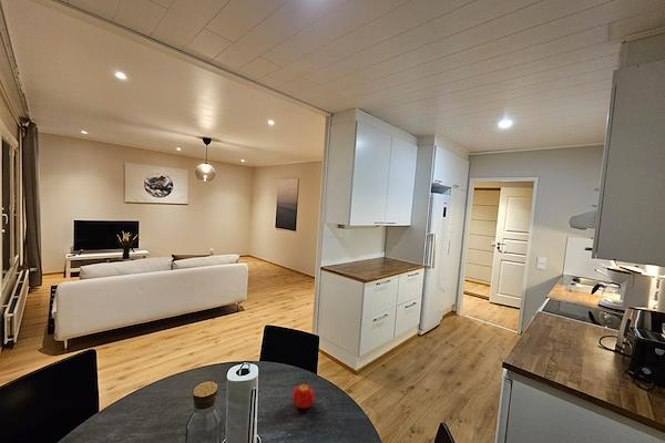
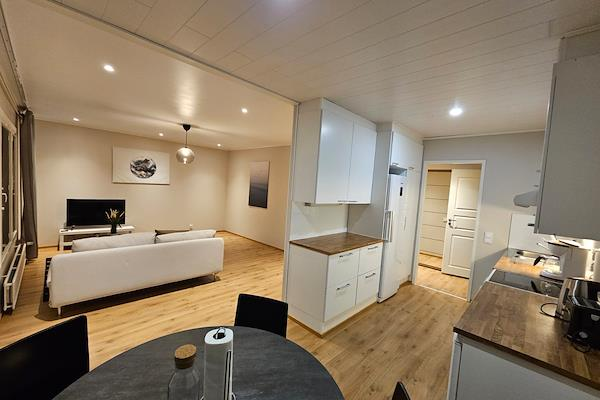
- fruit [291,383,316,410]
